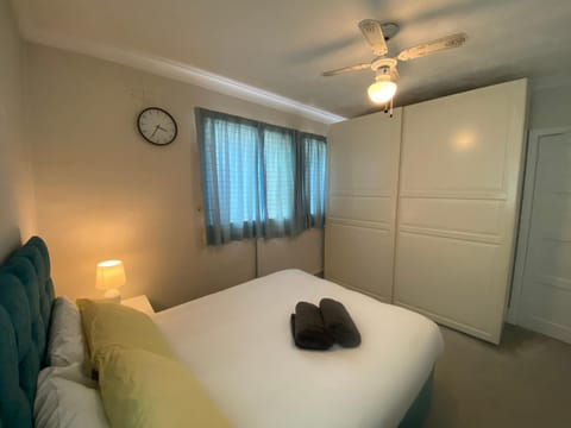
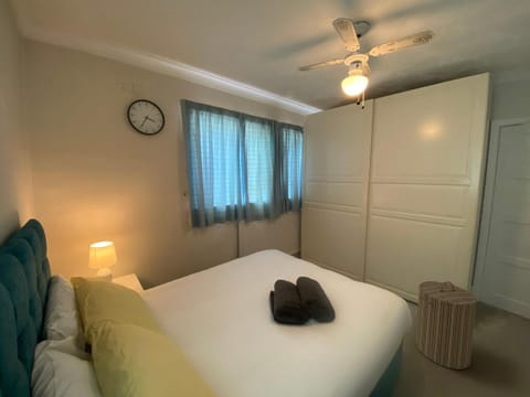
+ laundry hamper [414,280,478,371]
